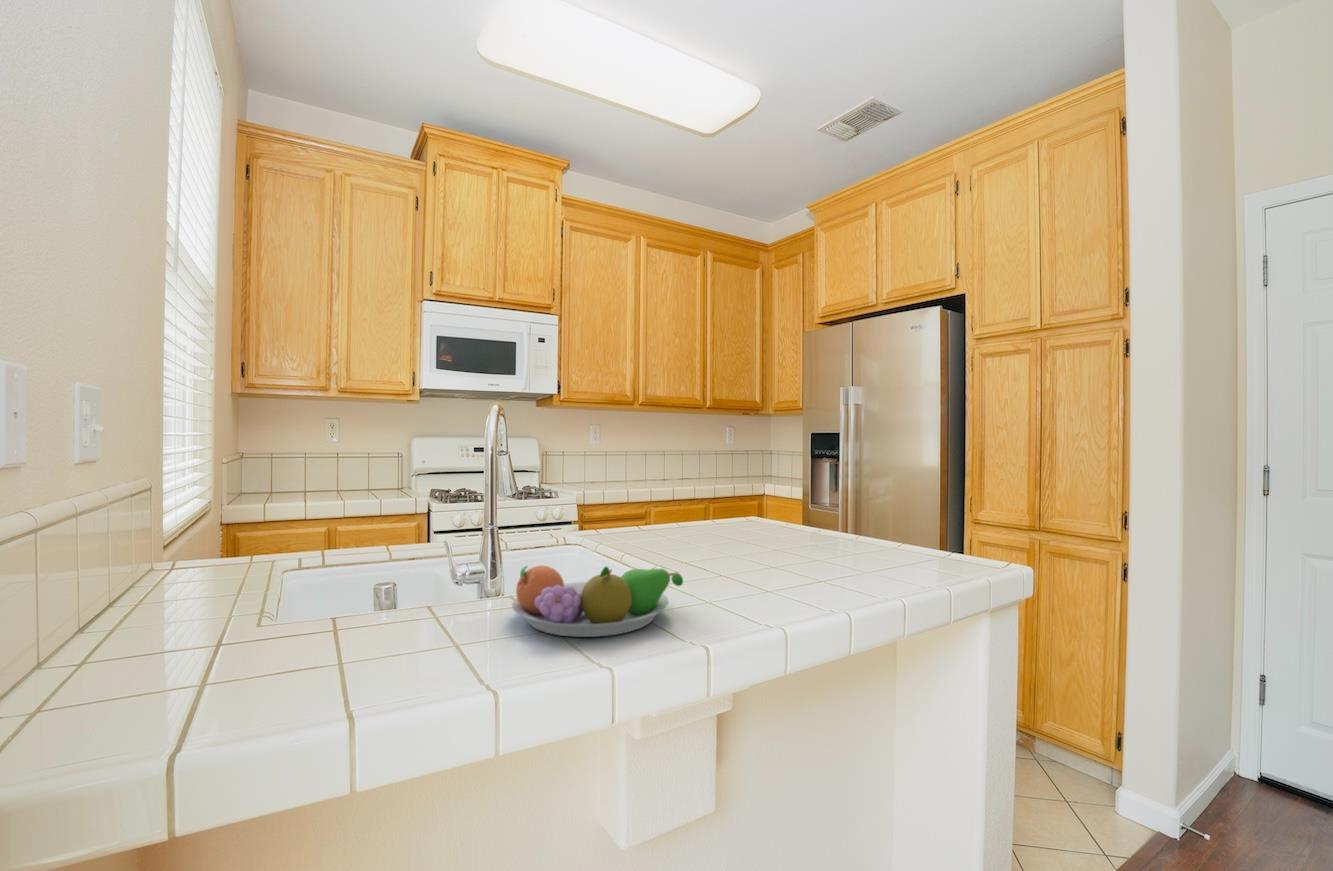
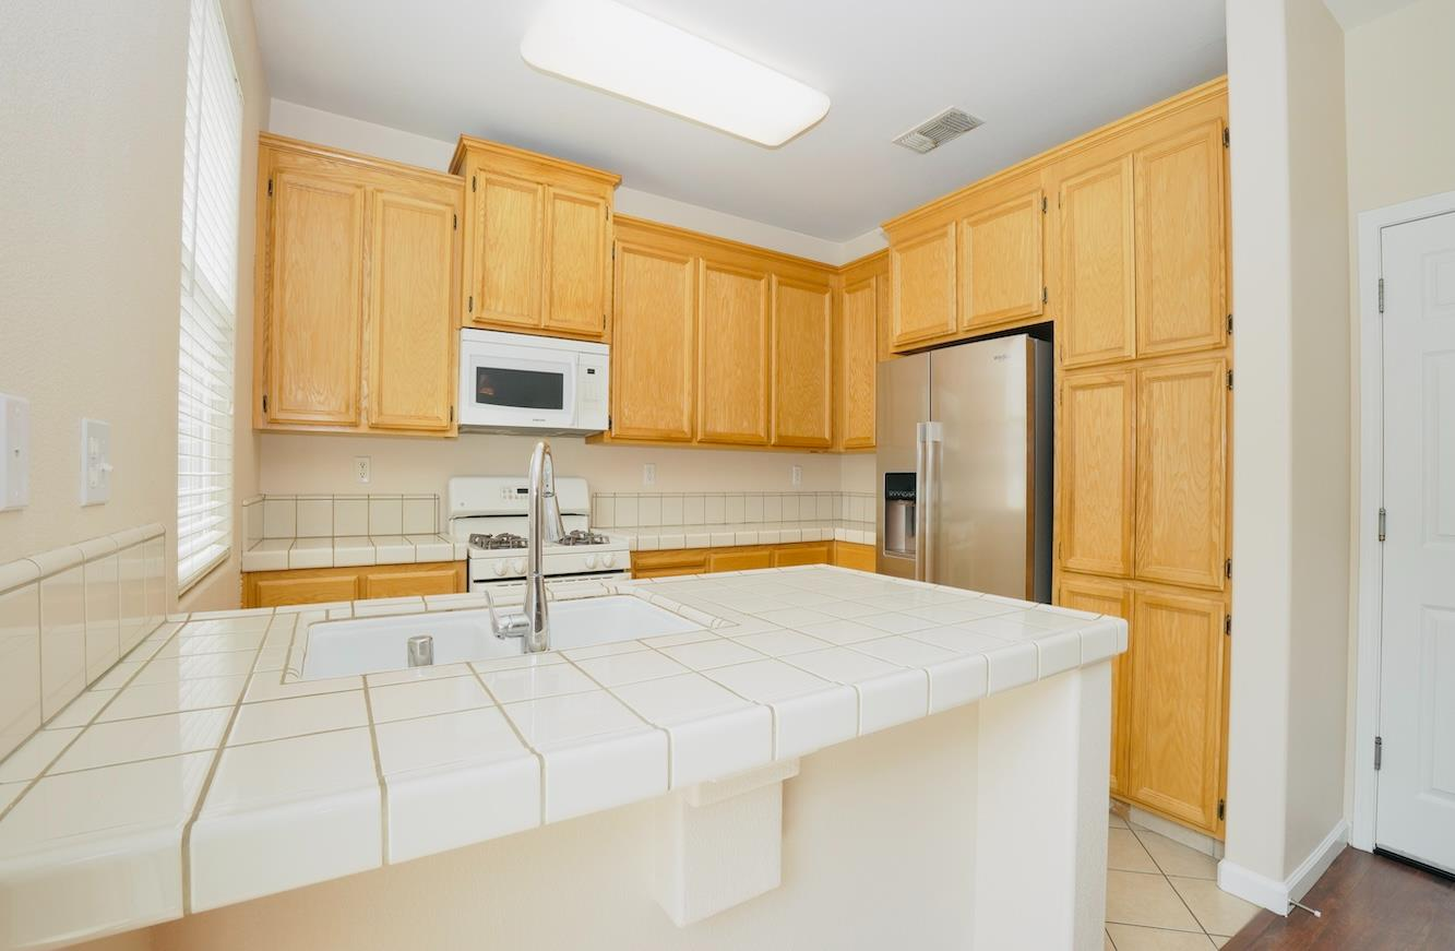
- fruit bowl [511,565,684,638]
